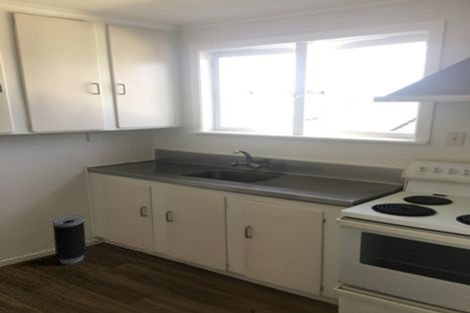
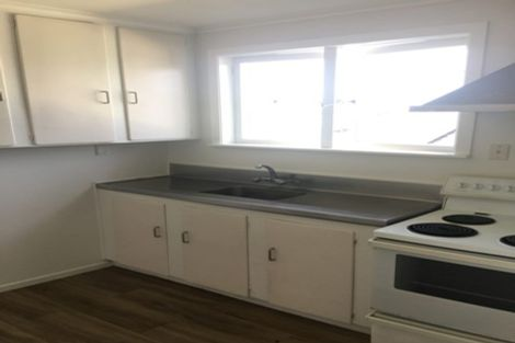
- trash bin [52,214,87,265]
